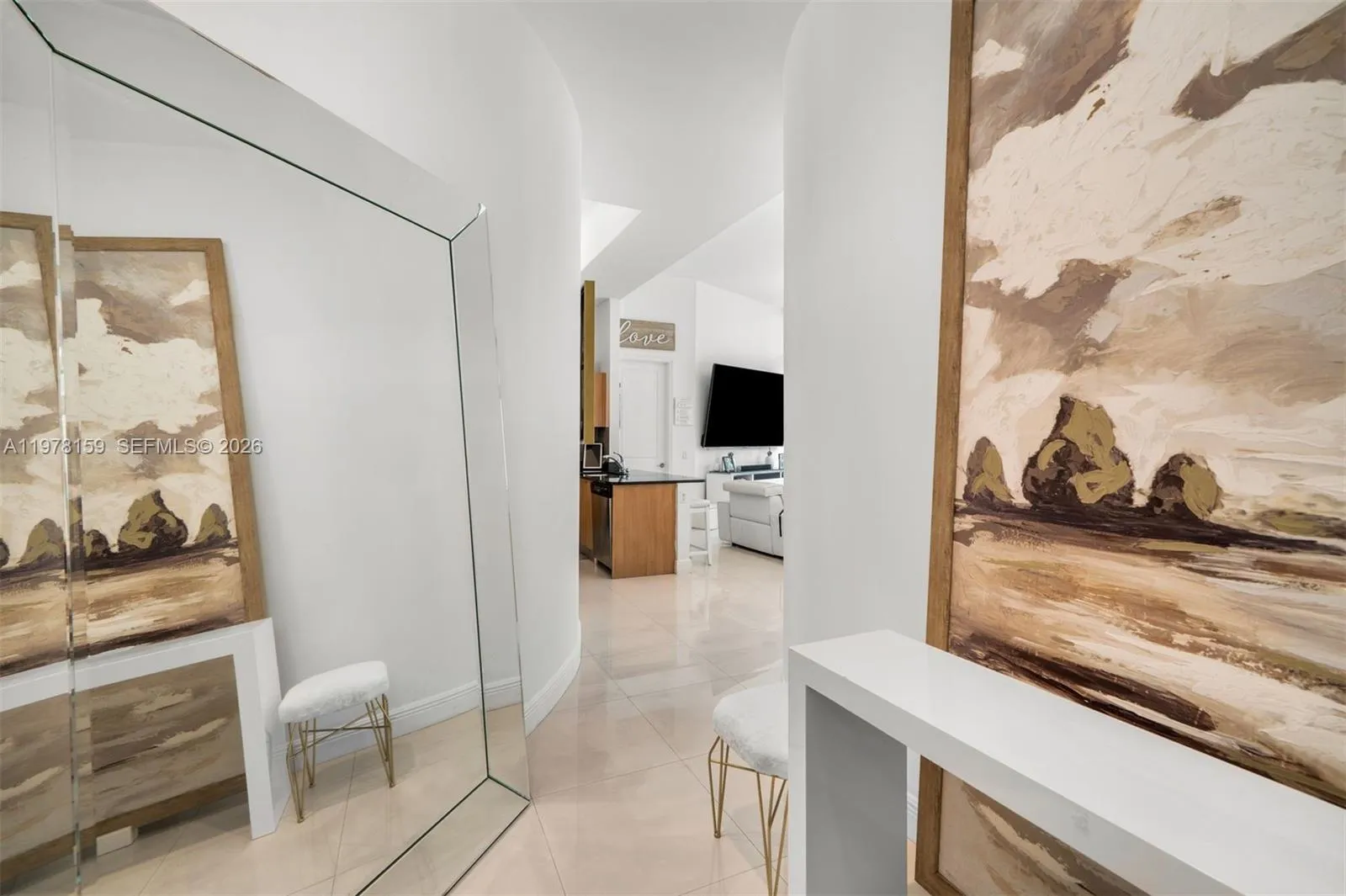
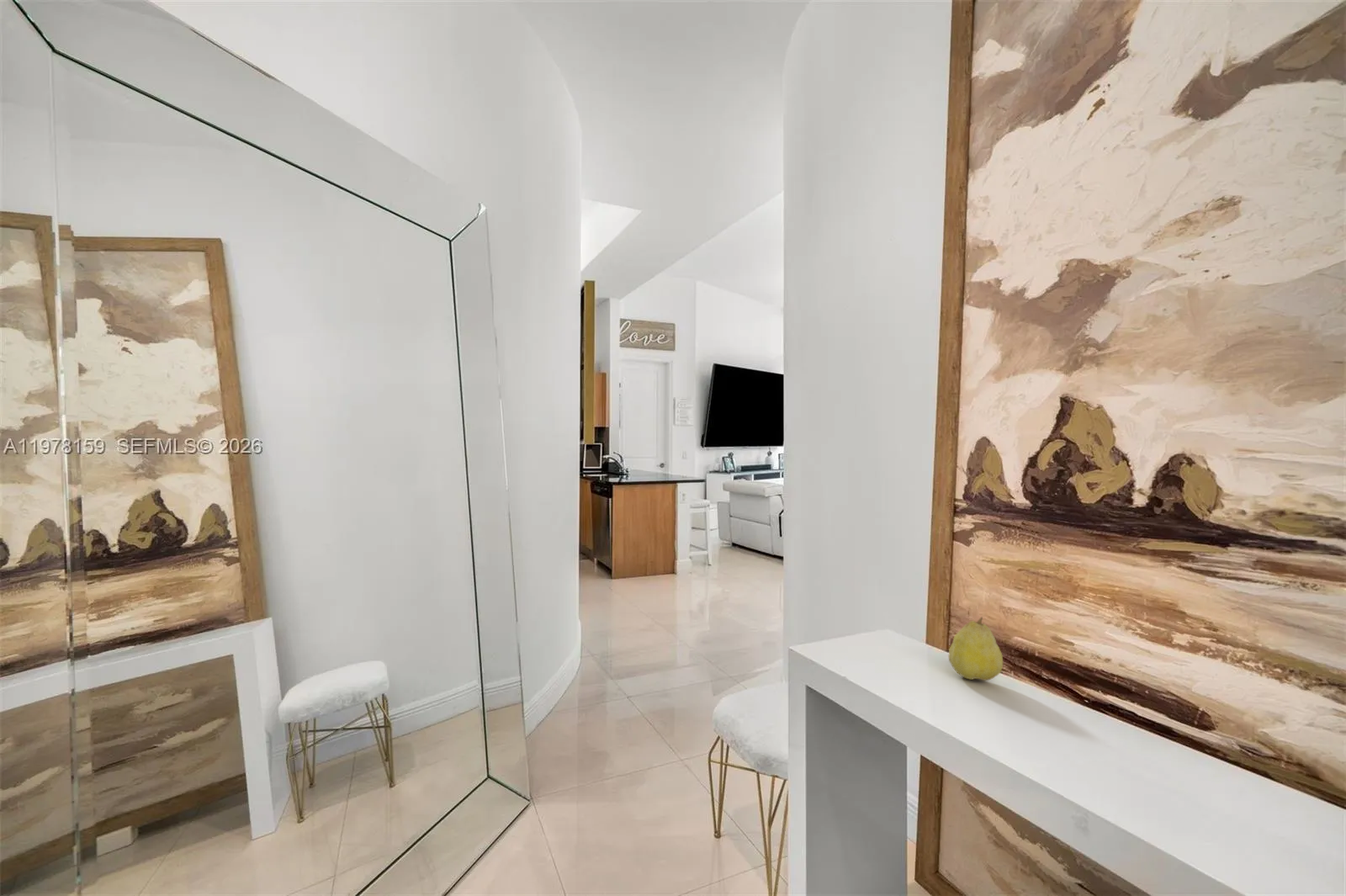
+ fruit [948,616,1004,681]
